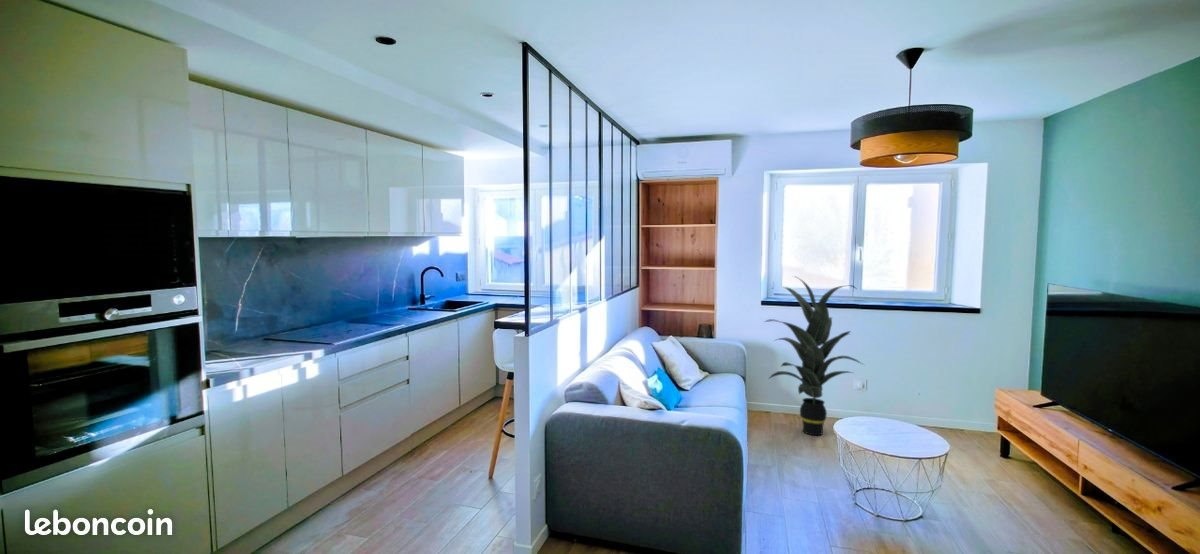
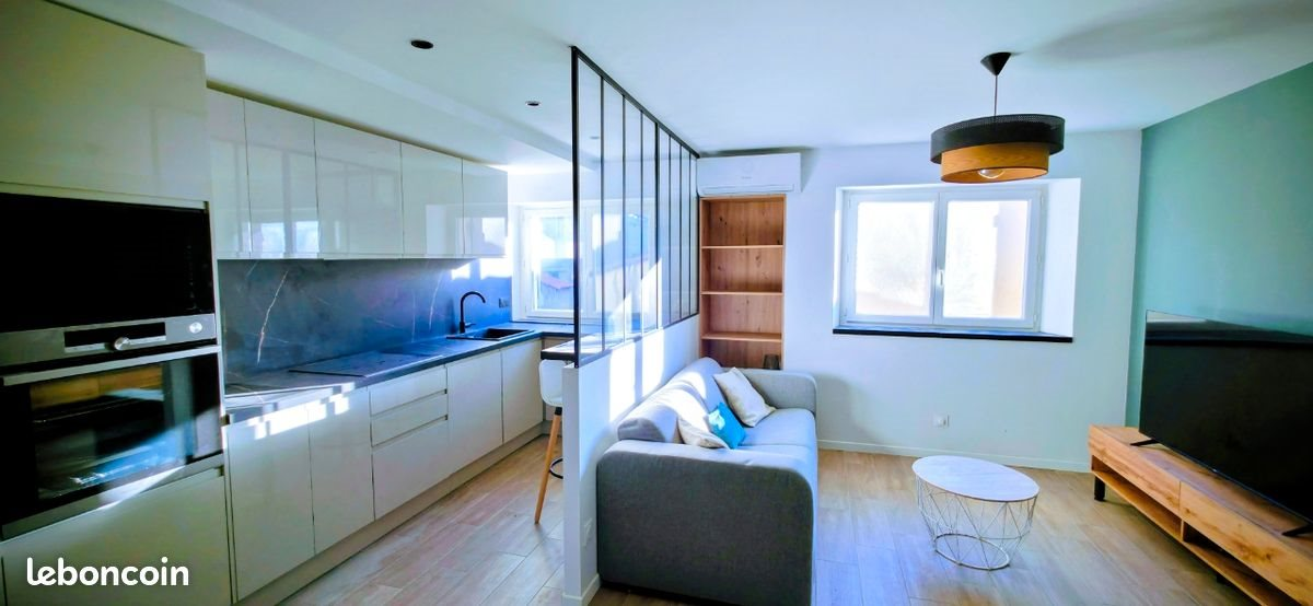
- indoor plant [763,275,865,436]
